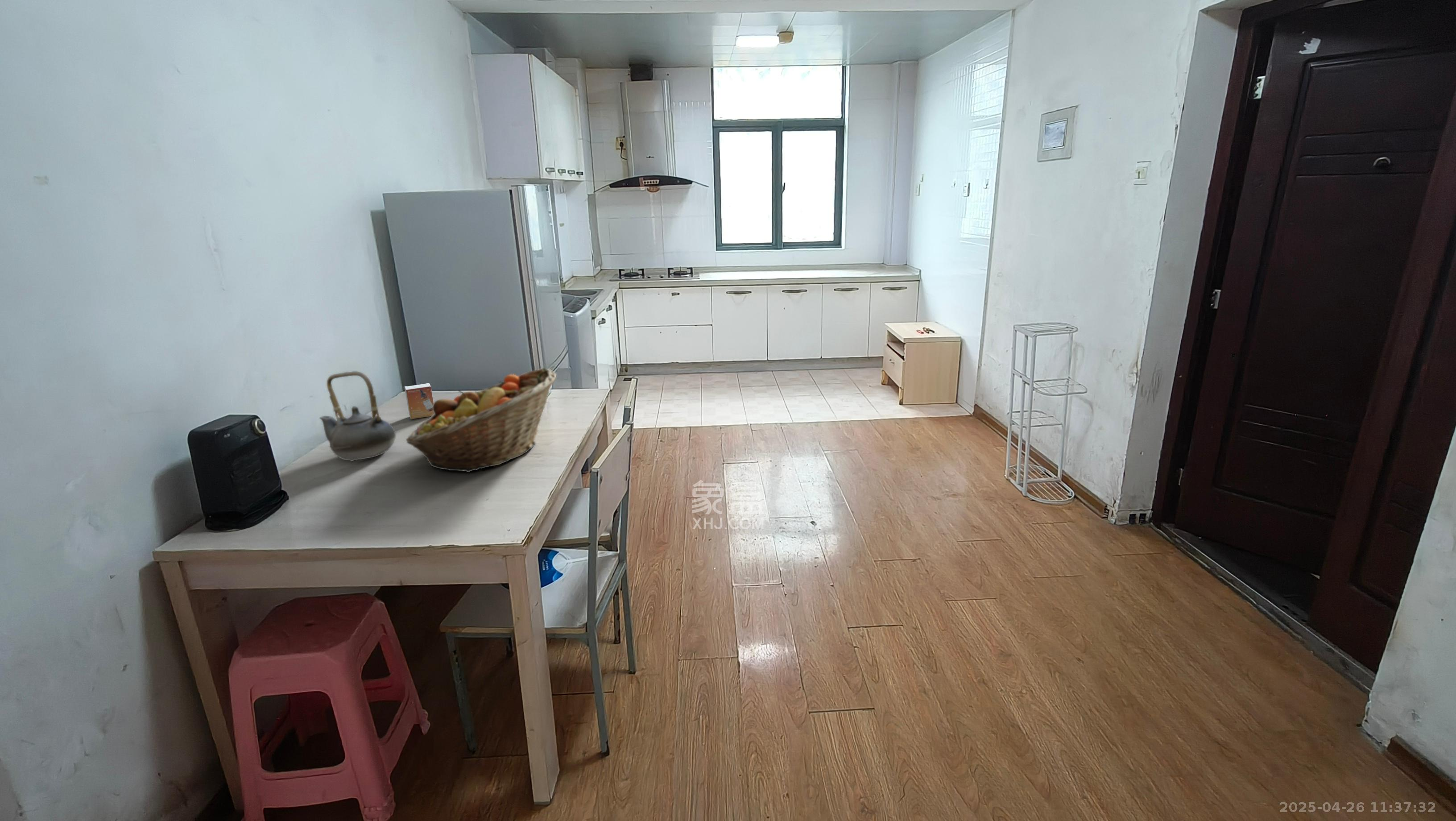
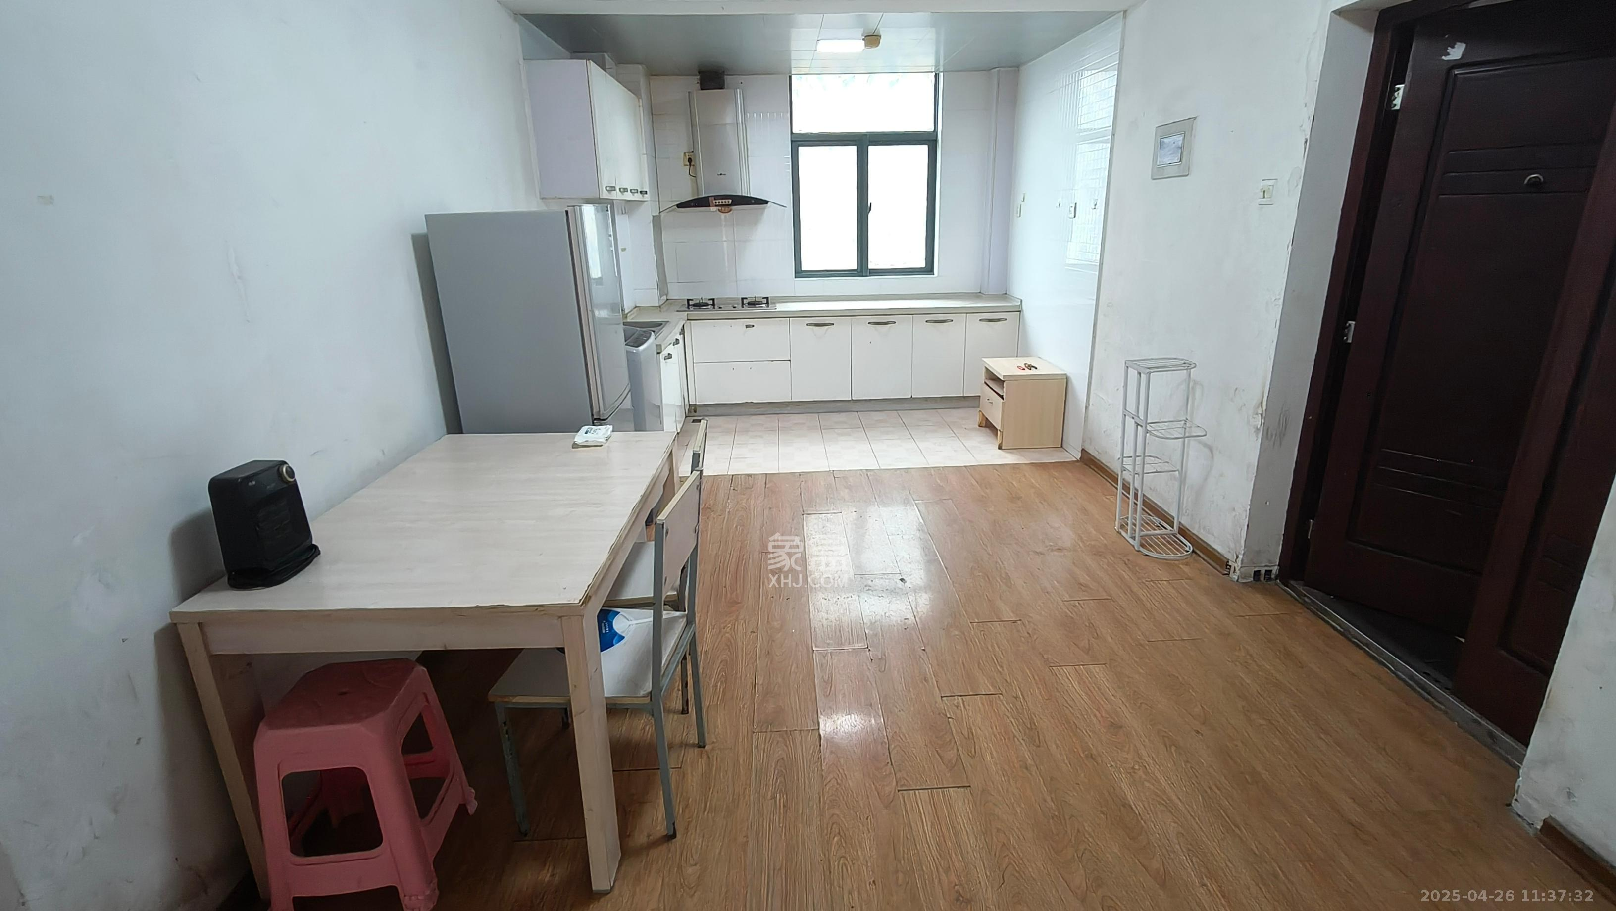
- teapot [319,371,396,462]
- fruit basket [405,368,557,473]
- small box [404,383,434,420]
